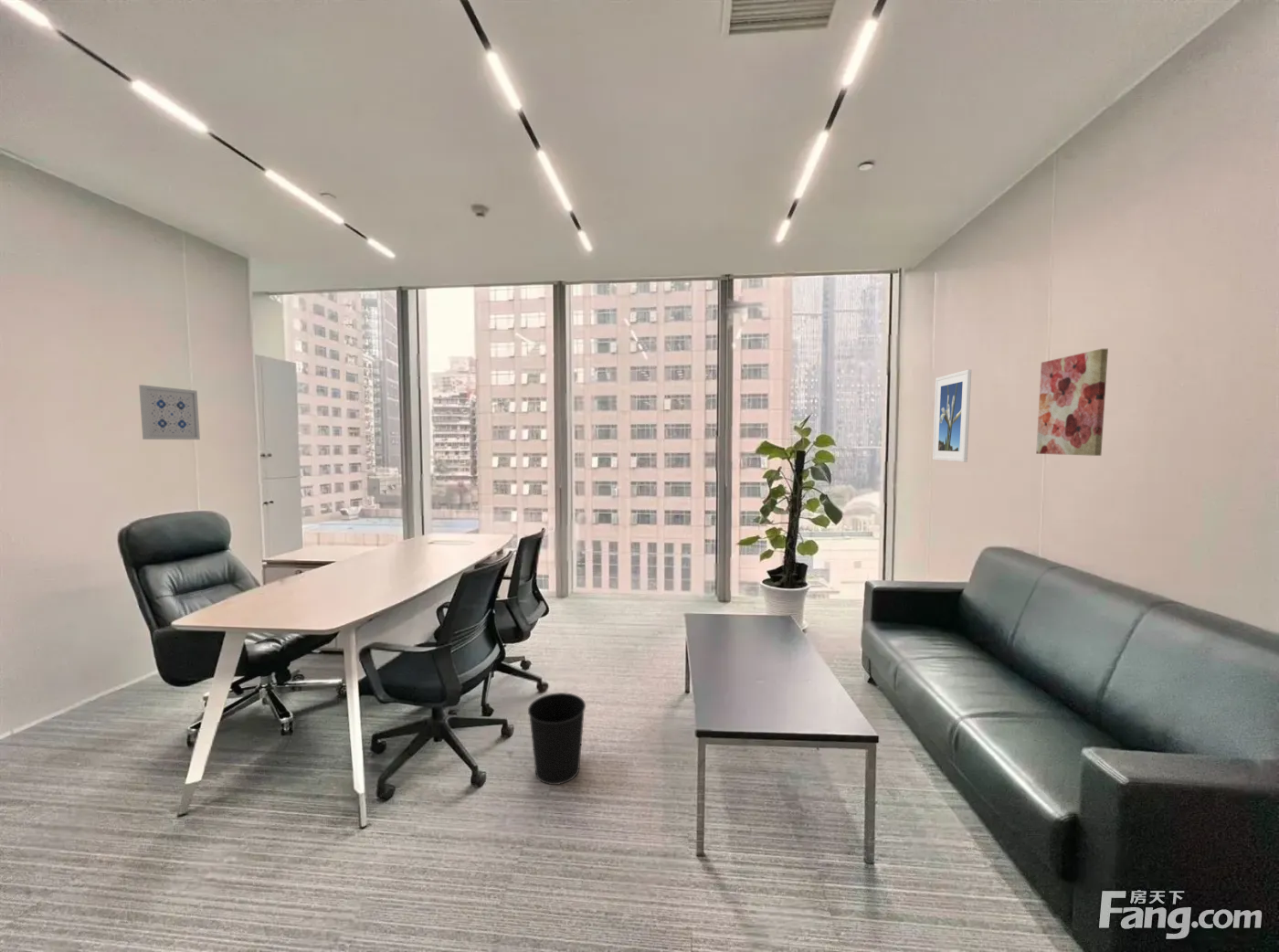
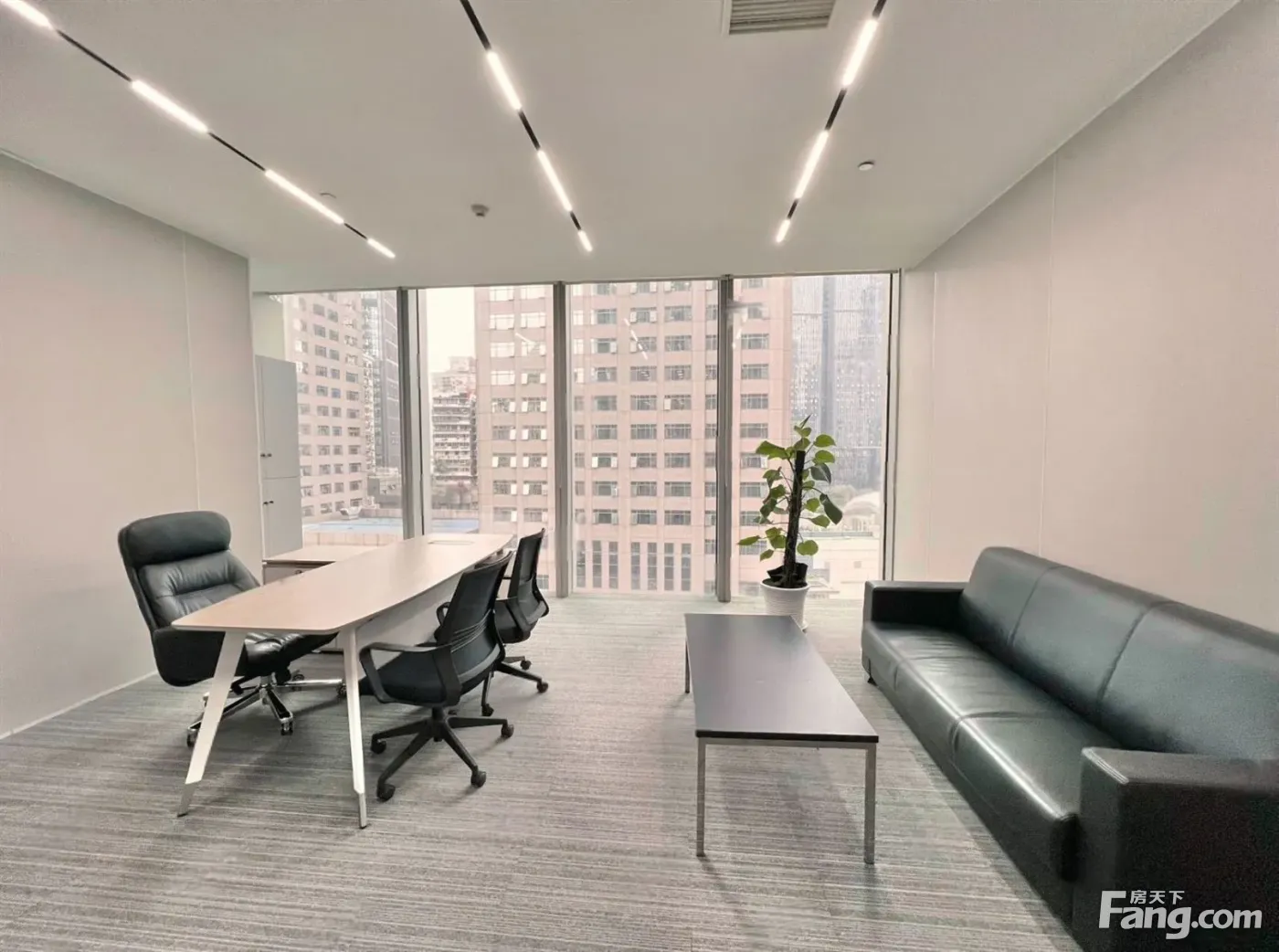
- wall art [138,384,201,440]
- wall art [1035,348,1109,457]
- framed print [932,369,972,463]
- wastebasket [527,692,587,786]
